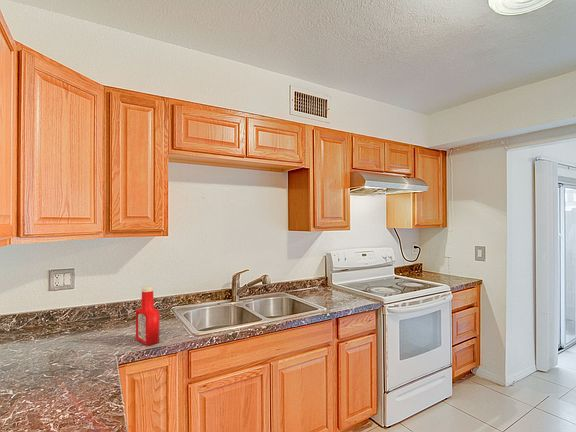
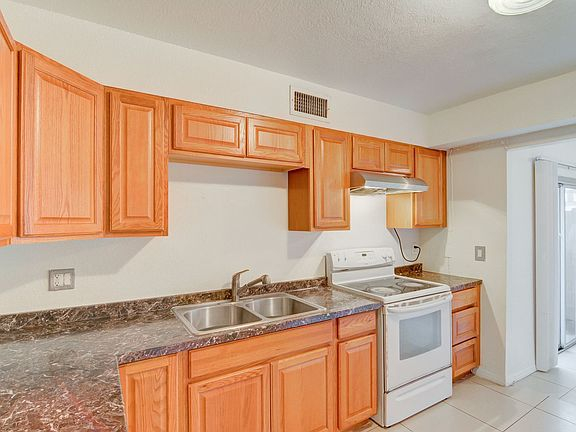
- soap bottle [135,285,160,346]
